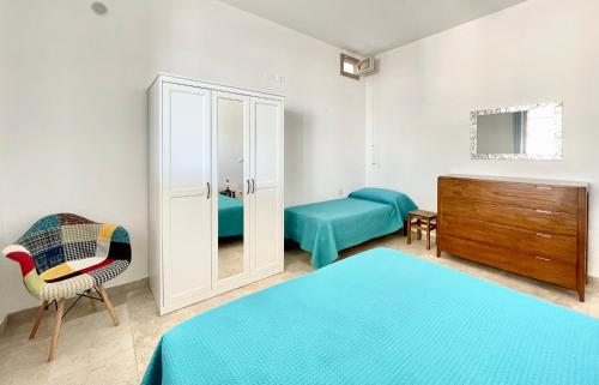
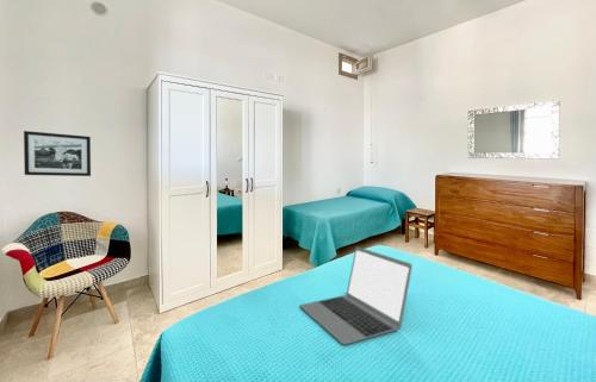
+ laptop [298,246,414,345]
+ picture frame [23,130,92,177]
